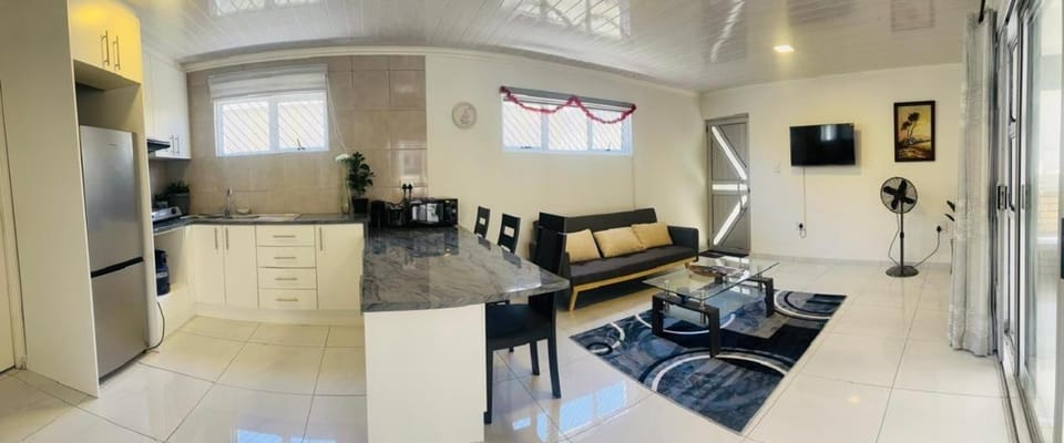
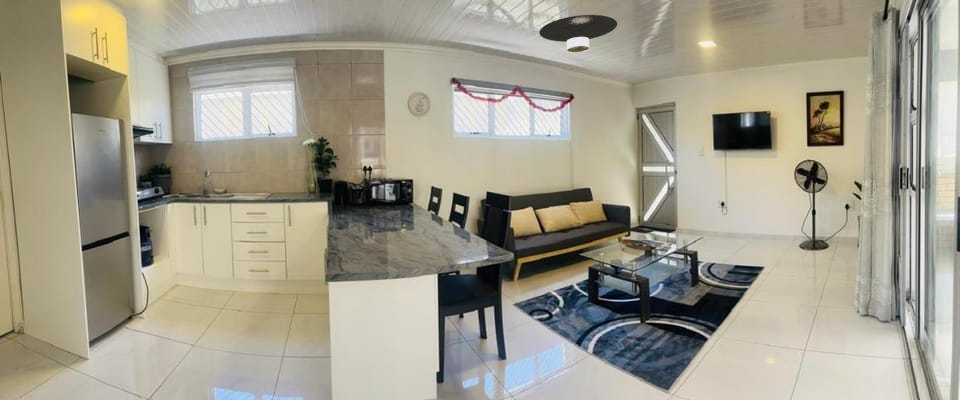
+ ceiling light [538,14,618,54]
